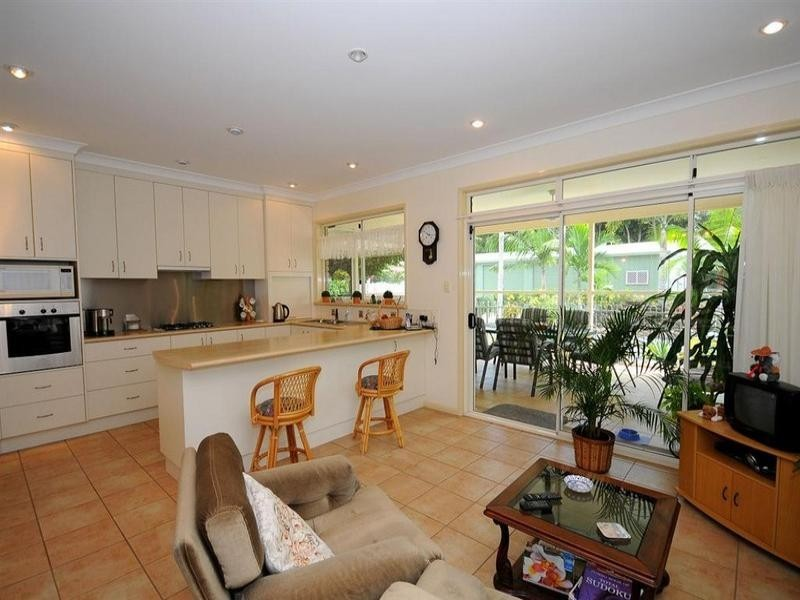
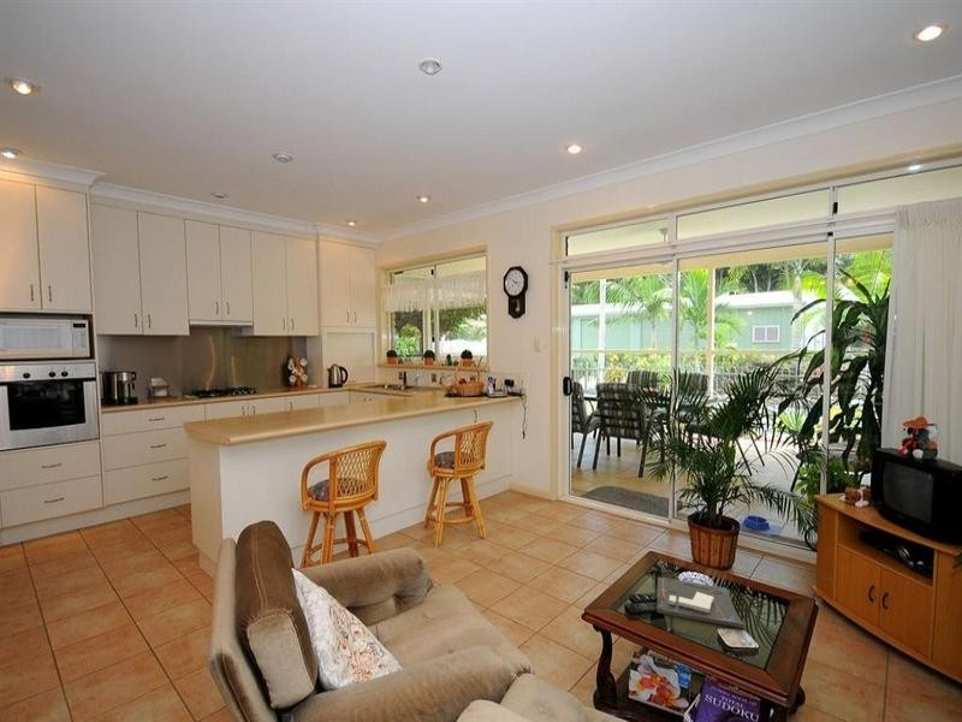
+ board game [655,576,746,629]
